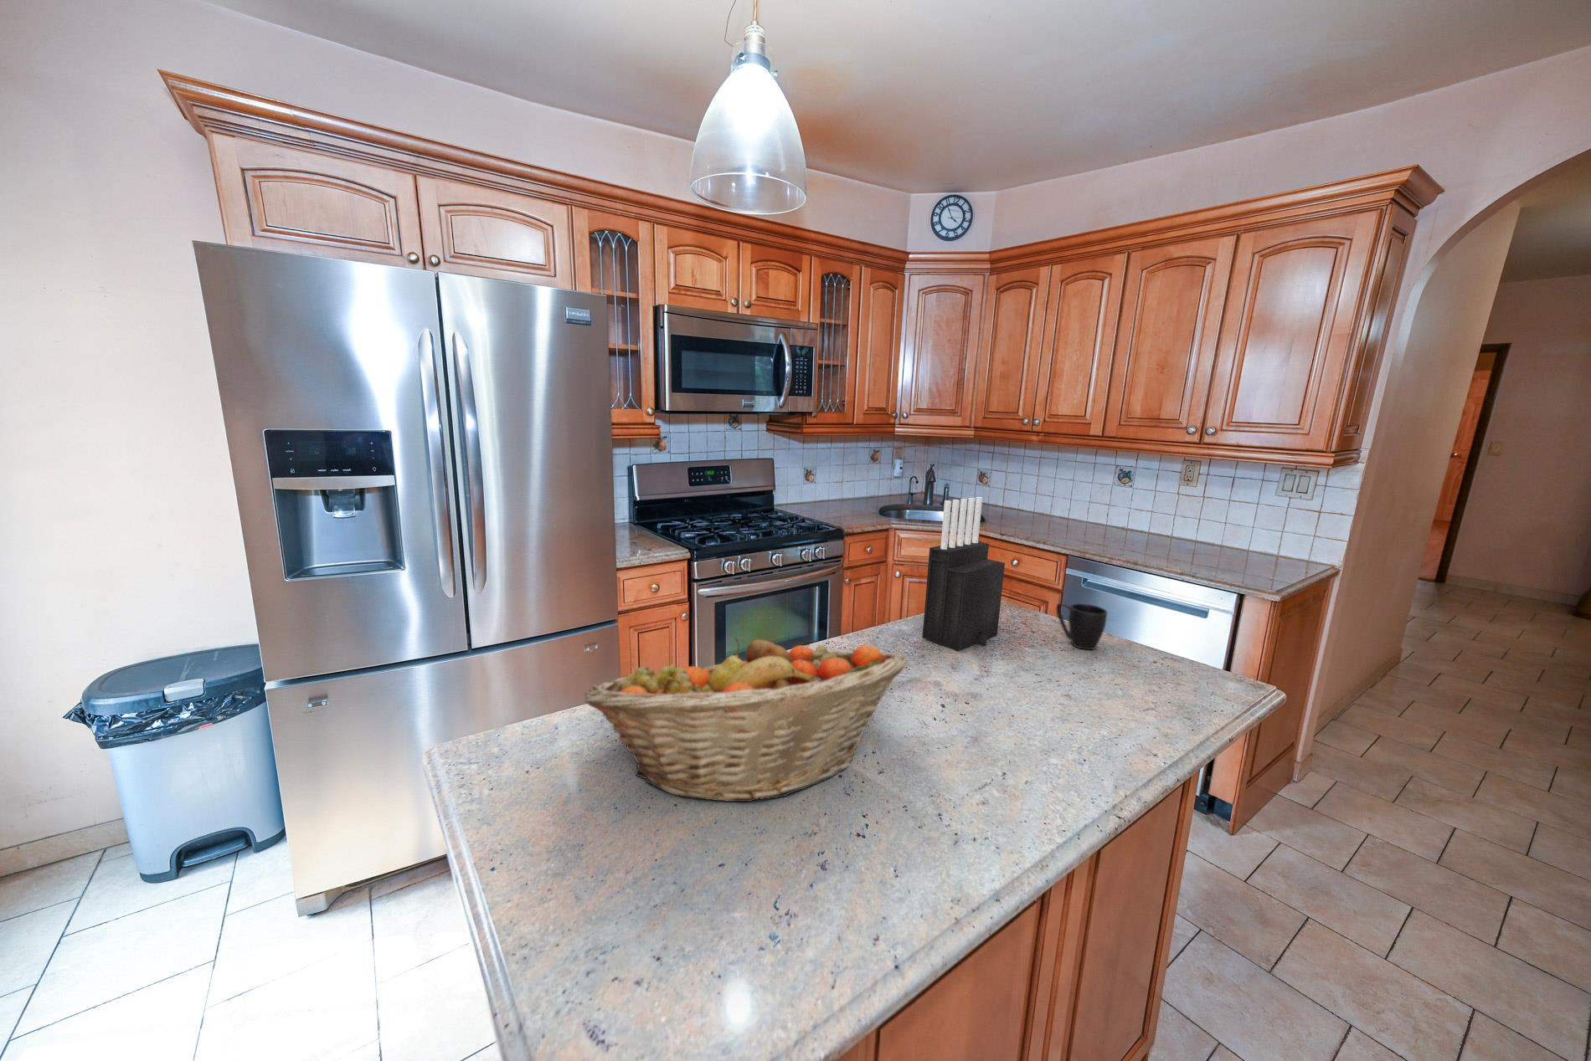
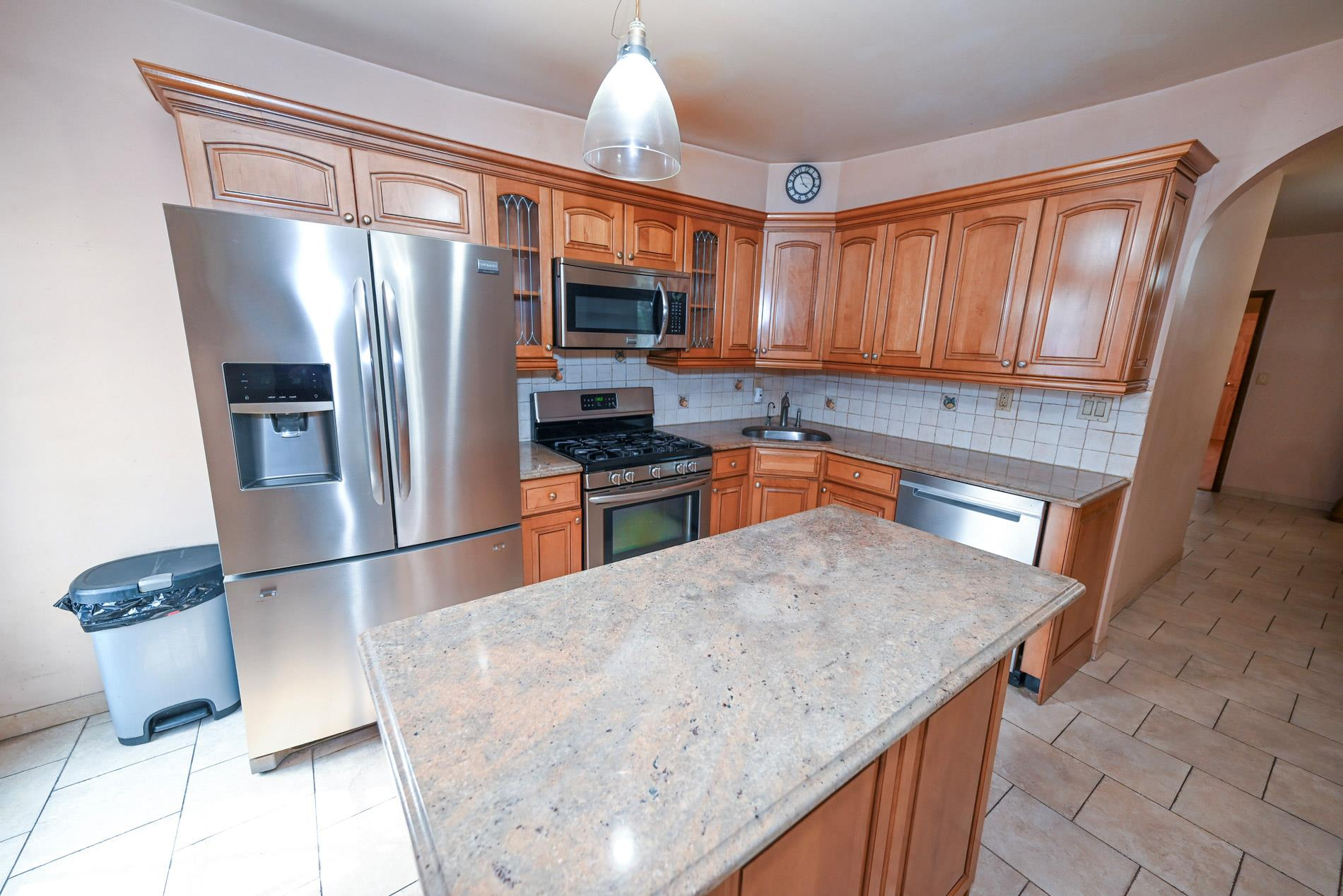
- fruit basket [584,637,909,803]
- knife block [922,496,1006,651]
- mug [1056,603,1108,650]
